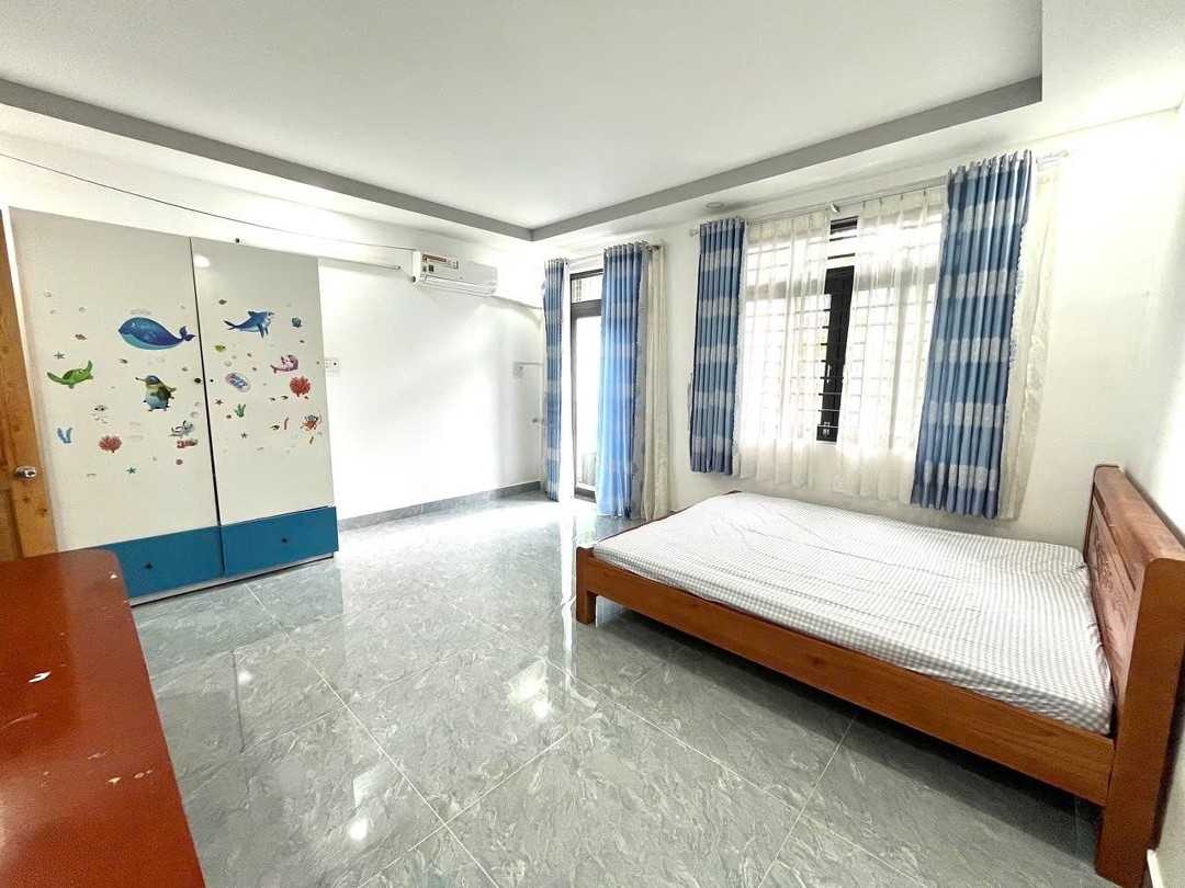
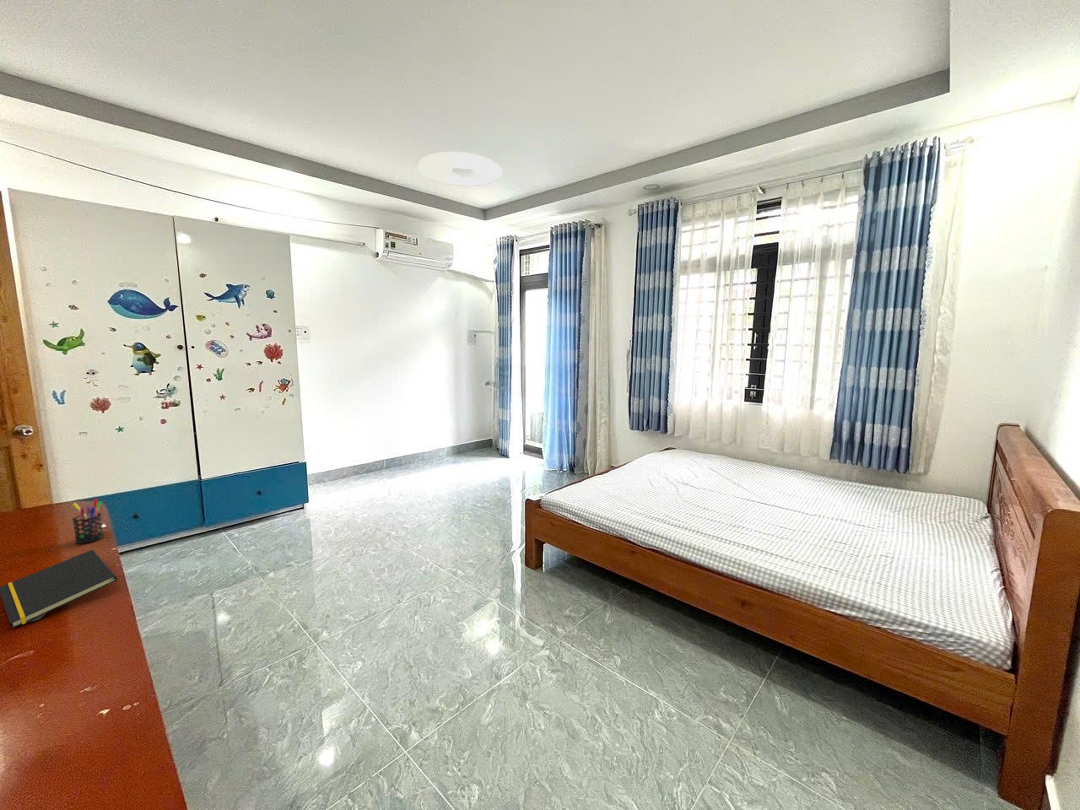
+ pen holder [71,498,105,545]
+ ceiling light [417,151,503,187]
+ notepad [0,549,118,629]
